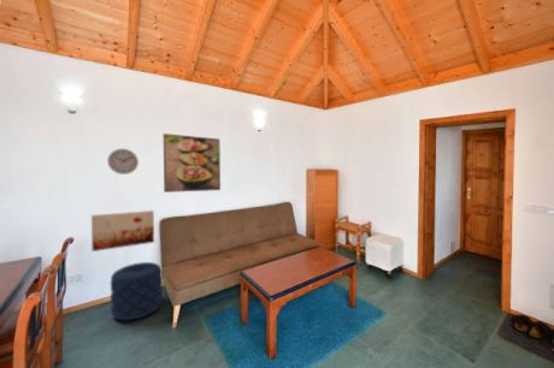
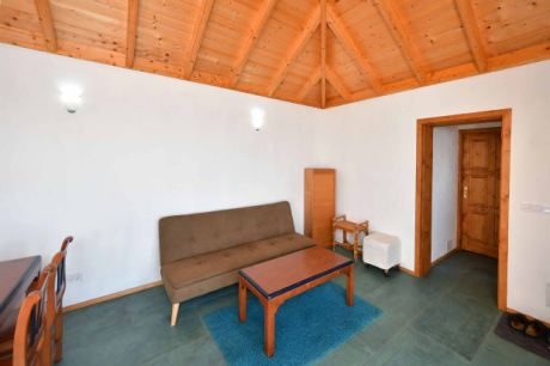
- pouf [110,261,164,321]
- wall clock [106,148,140,176]
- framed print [163,132,222,194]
- wall art [90,209,155,253]
